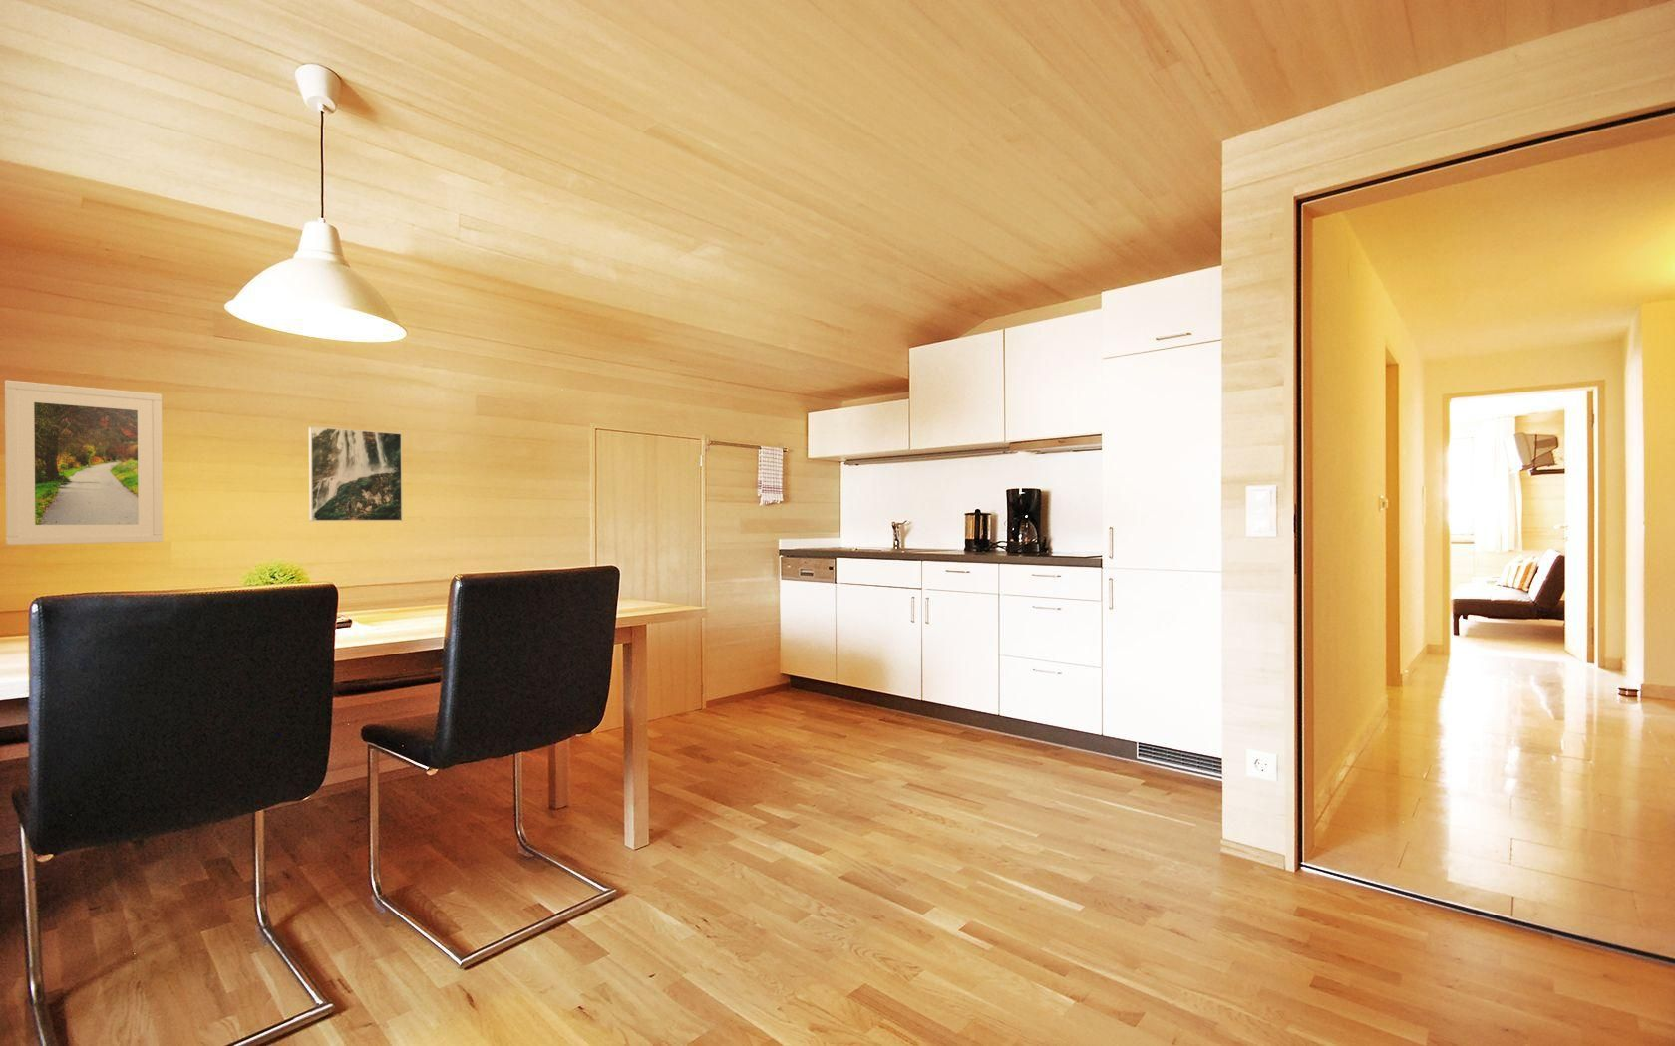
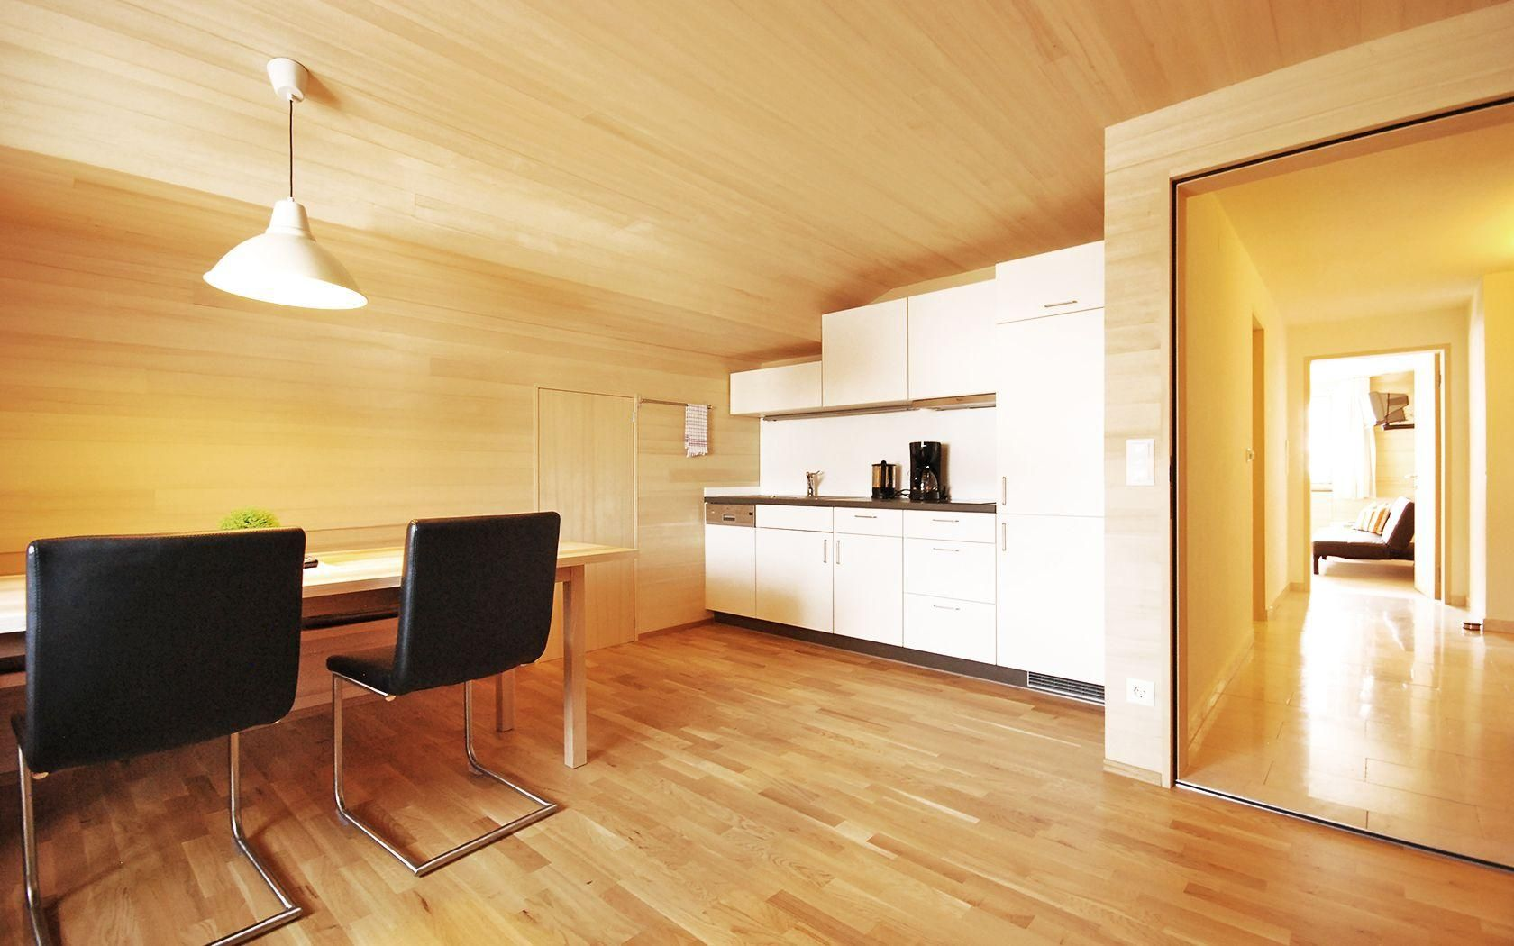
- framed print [308,425,404,522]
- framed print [4,380,164,546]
